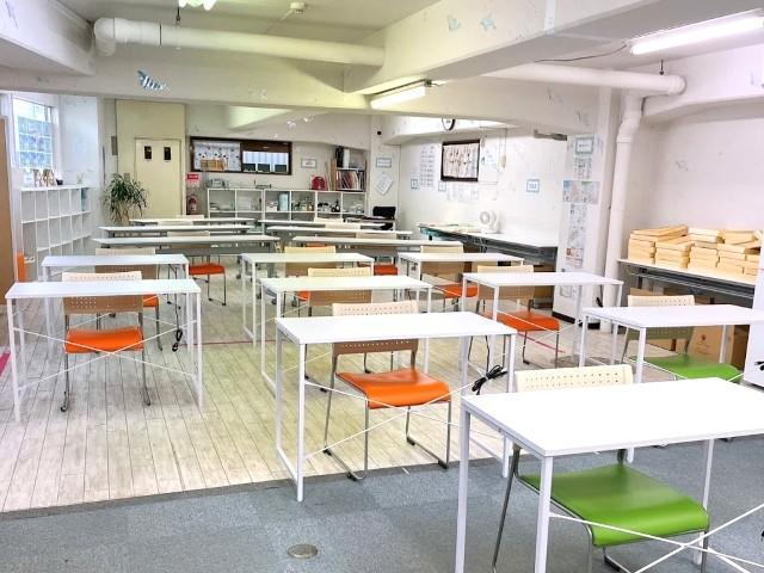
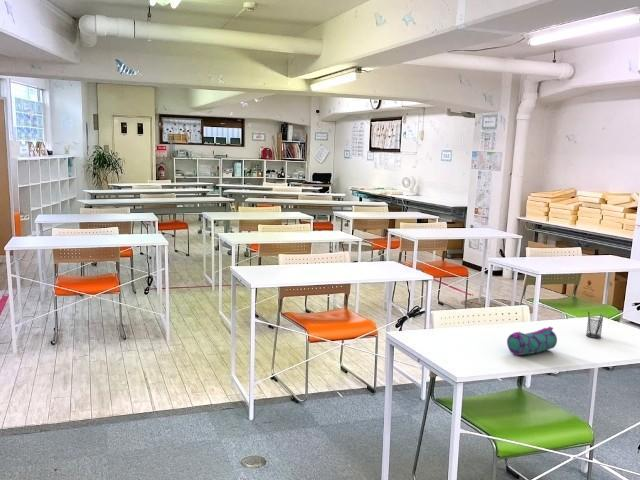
+ pencil case [506,326,558,356]
+ pencil holder [585,309,605,339]
